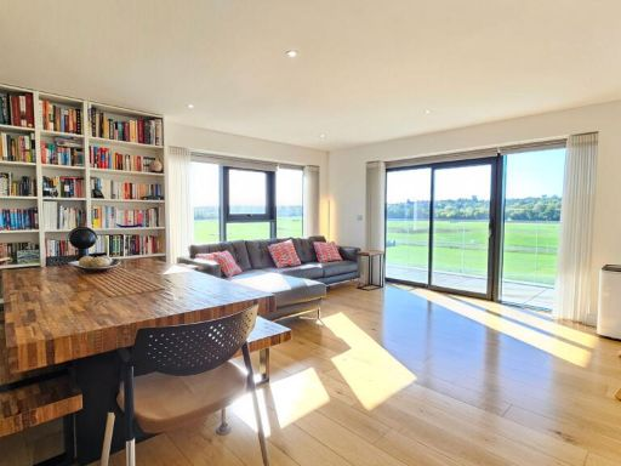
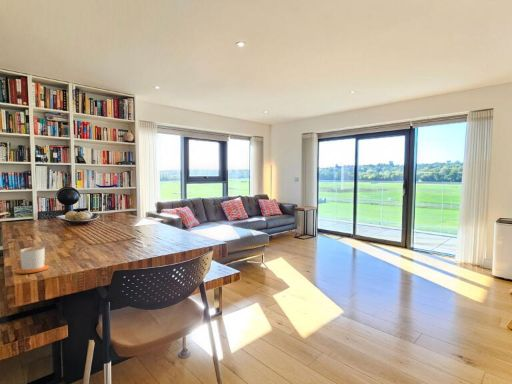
+ mug [15,246,50,274]
